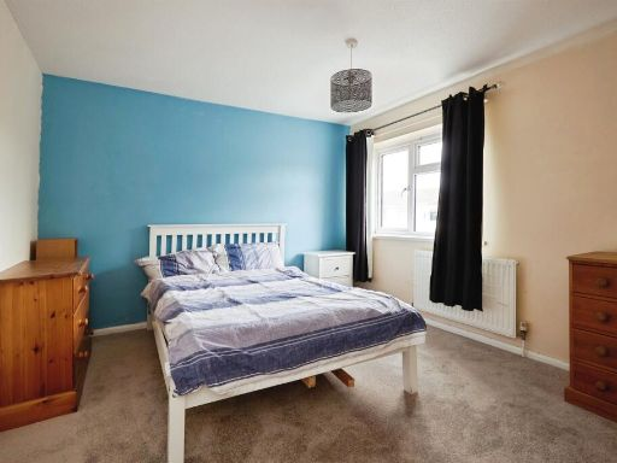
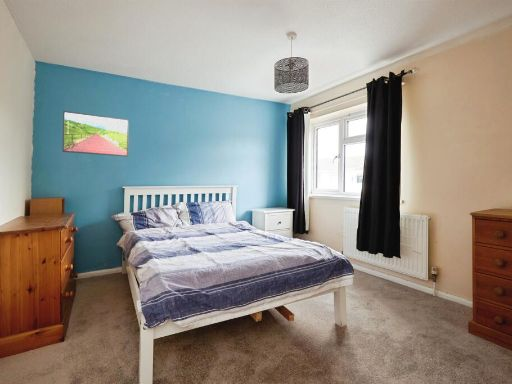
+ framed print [62,110,130,158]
